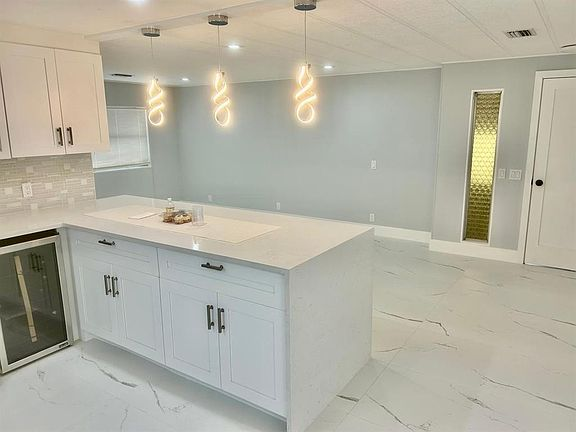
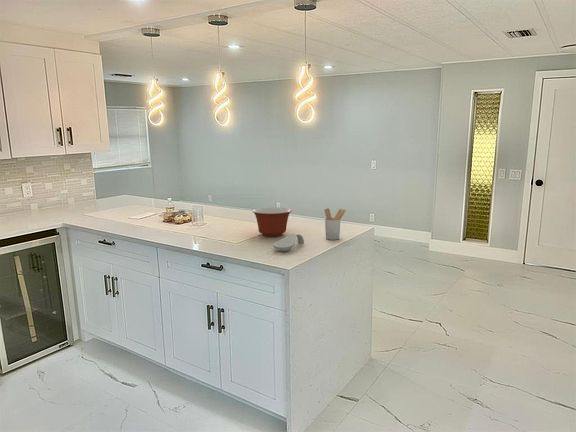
+ mixing bowl [252,206,293,238]
+ spoon rest [272,233,305,252]
+ utensil holder [324,207,347,241]
